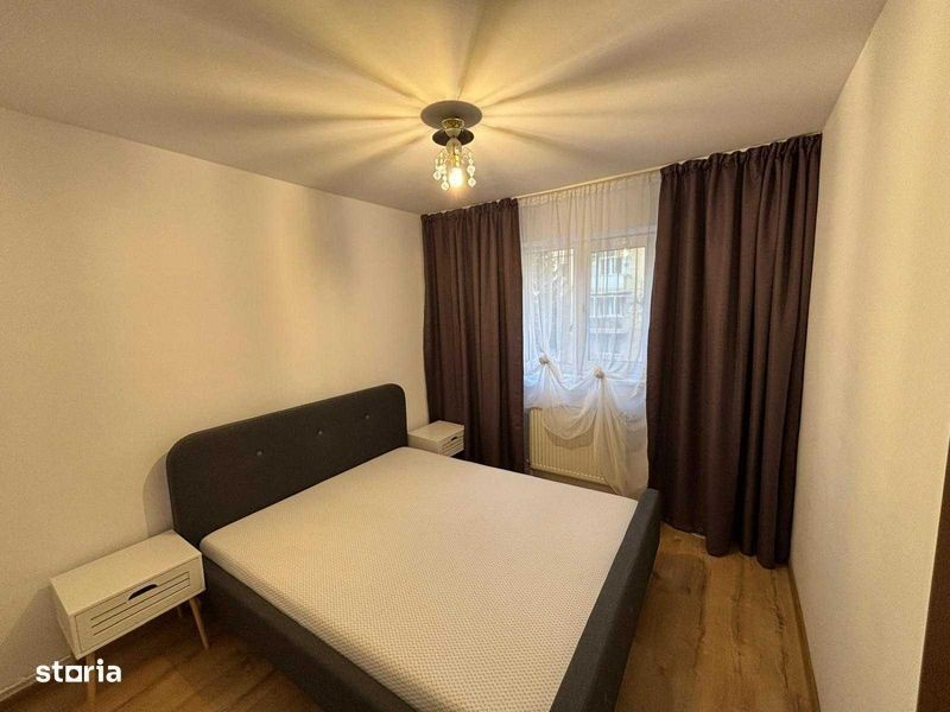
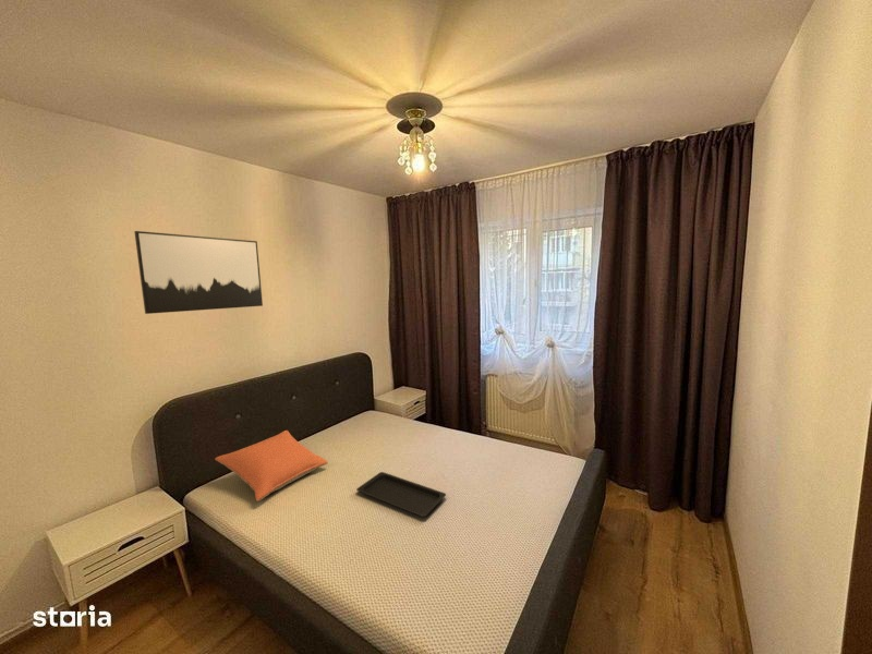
+ pillow [214,429,329,502]
+ serving tray [355,471,447,518]
+ wall art [133,230,264,315]
